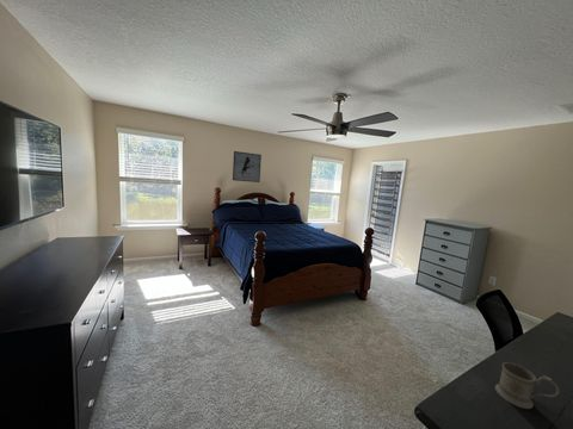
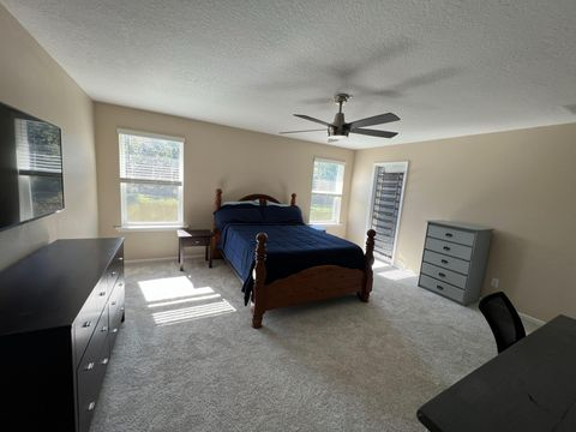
- mug [494,361,560,410]
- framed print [232,150,263,184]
